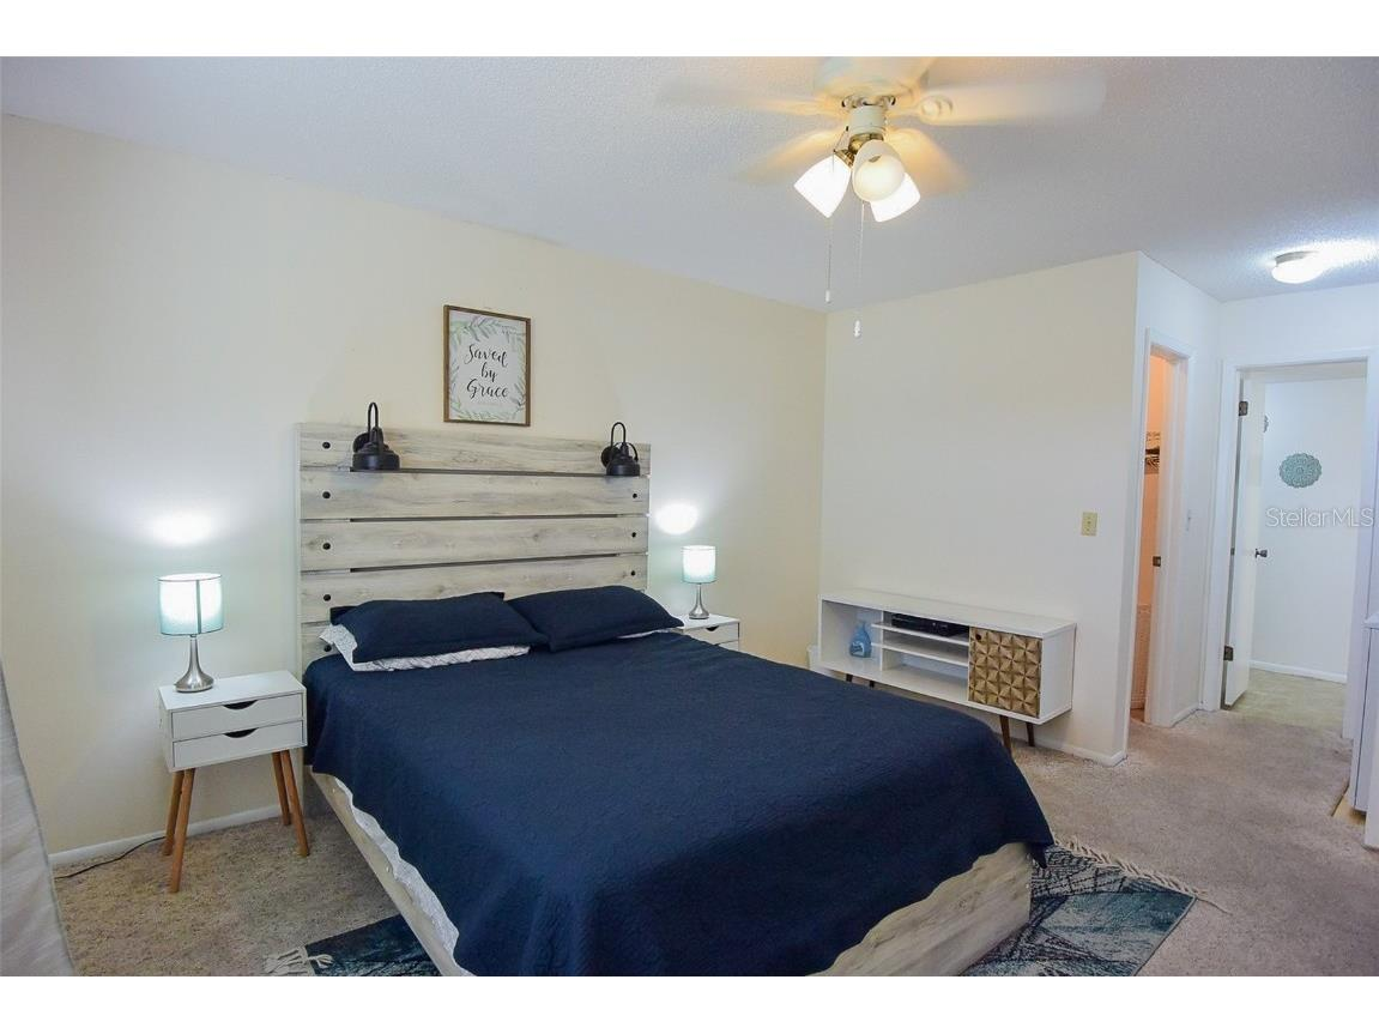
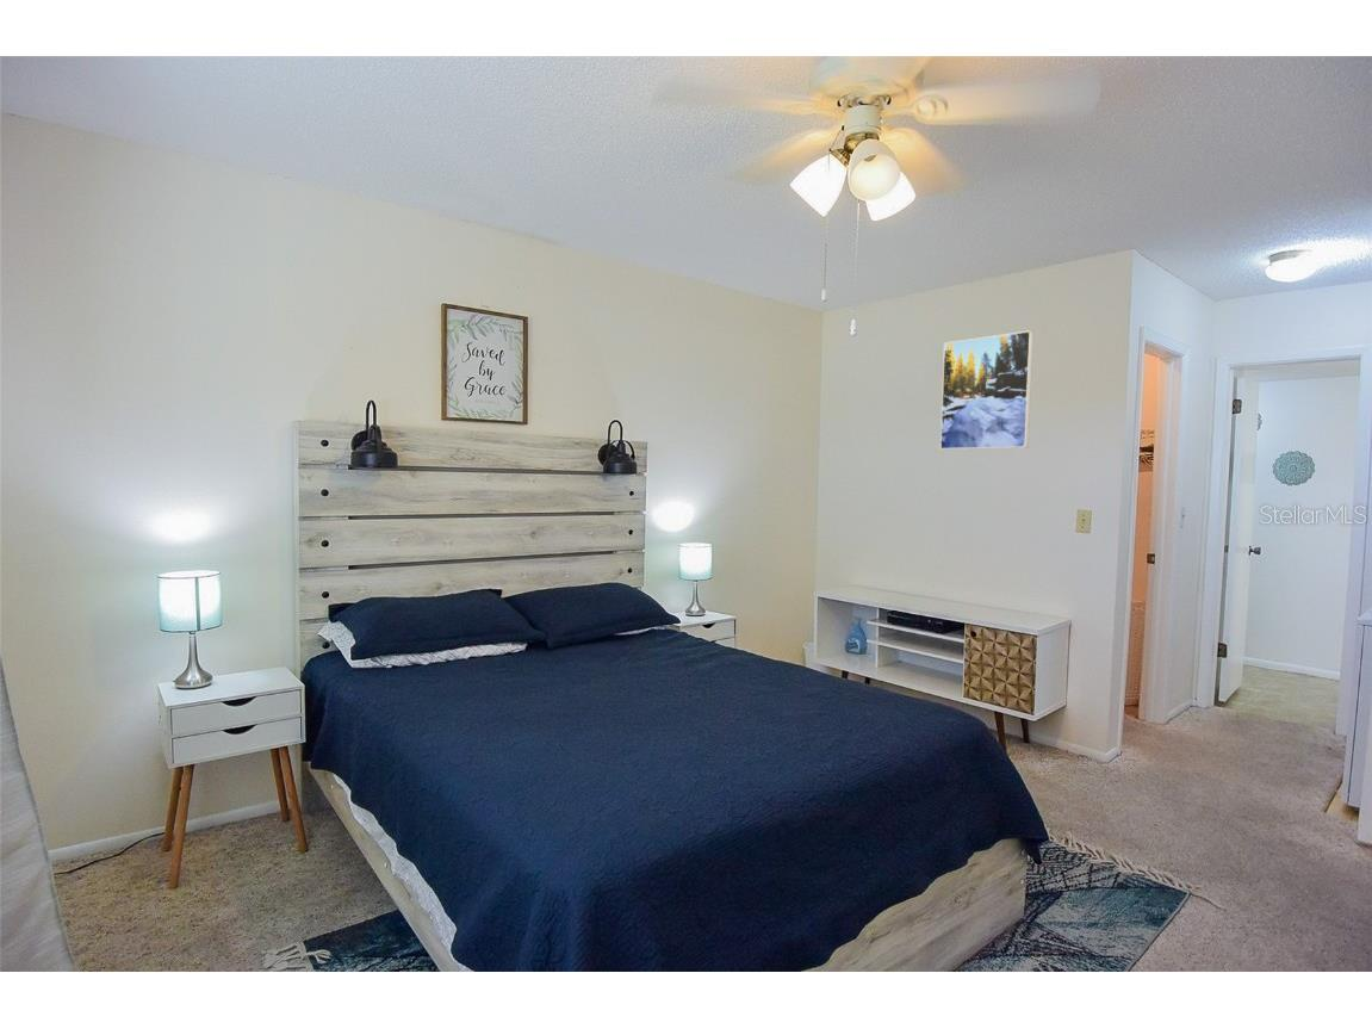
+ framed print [939,329,1035,451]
